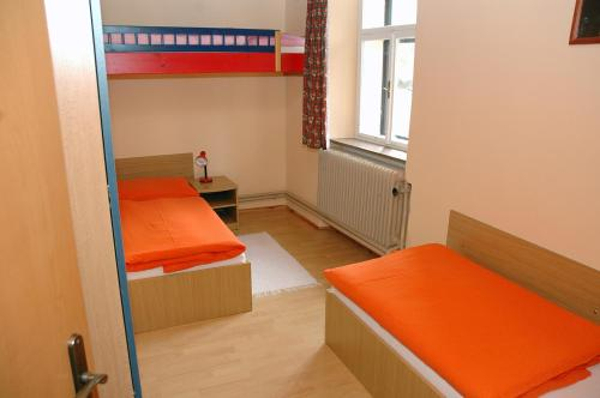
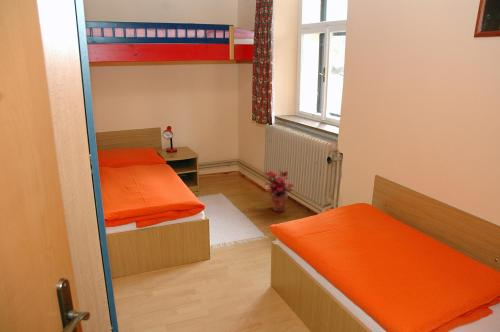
+ potted plant [263,169,295,213]
